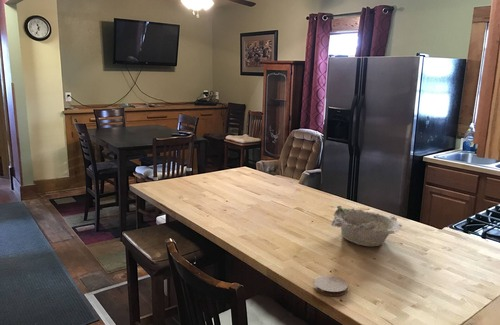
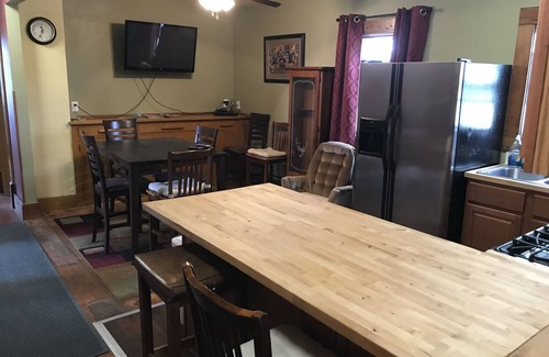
- coaster [313,275,349,297]
- bowl [330,205,404,247]
